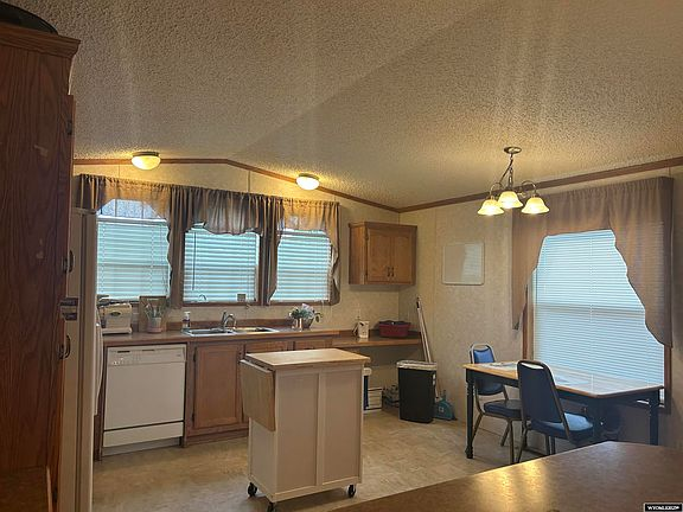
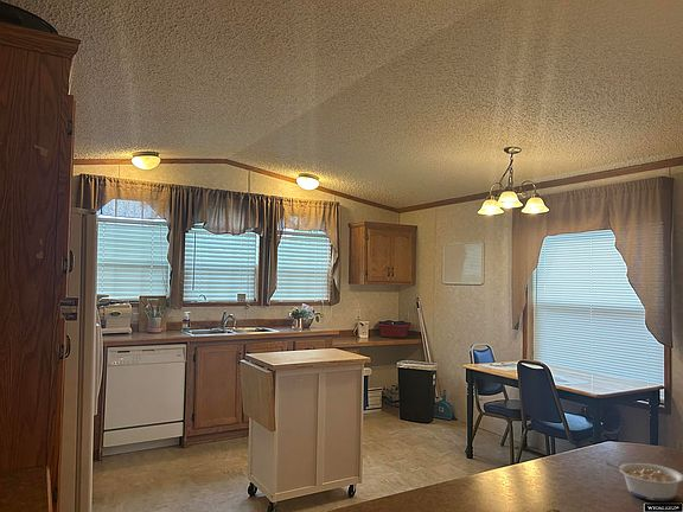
+ legume [605,461,683,503]
